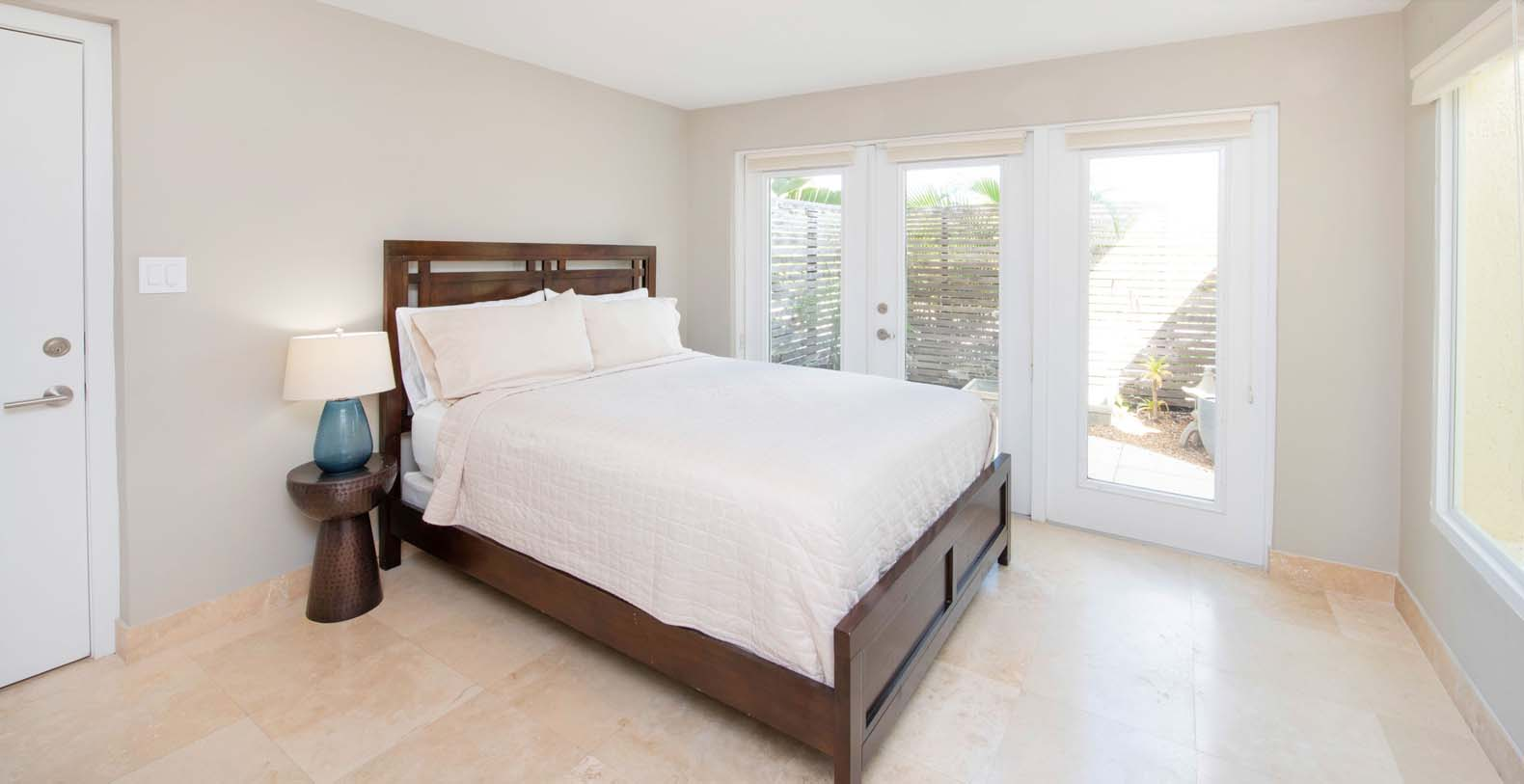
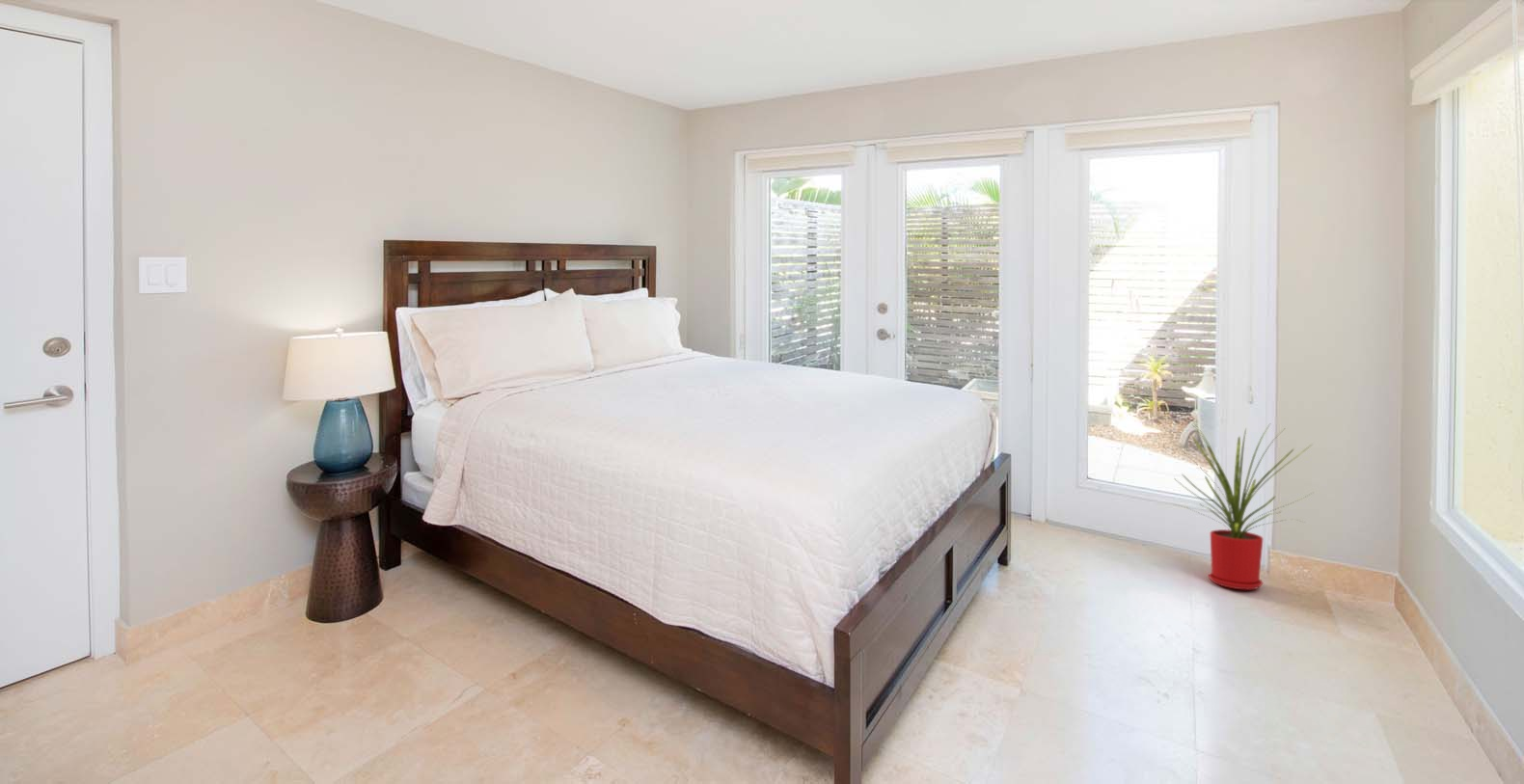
+ house plant [1169,420,1314,591]
